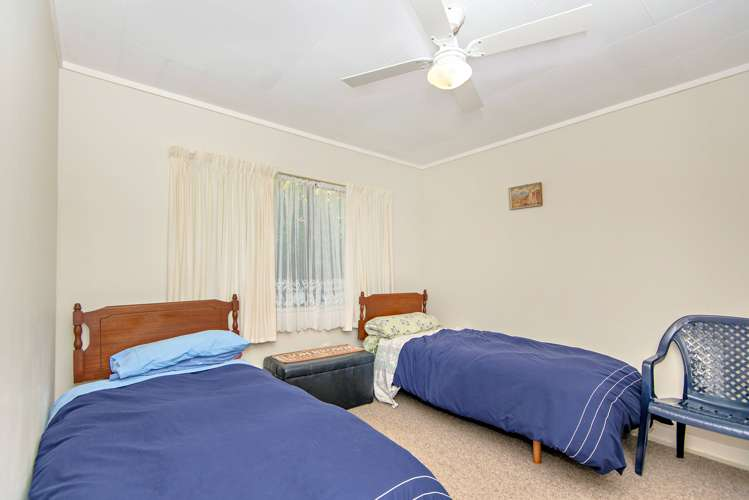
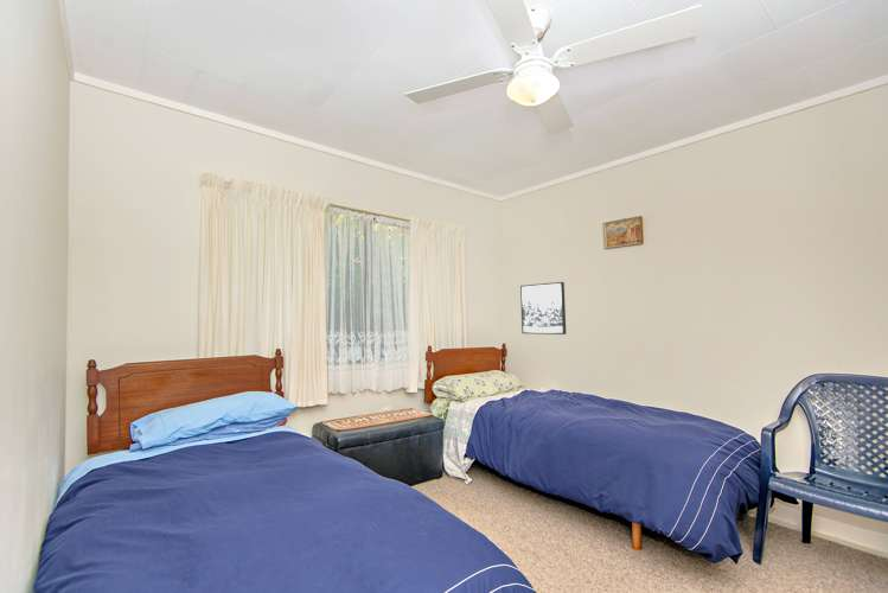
+ wall art [519,281,567,336]
